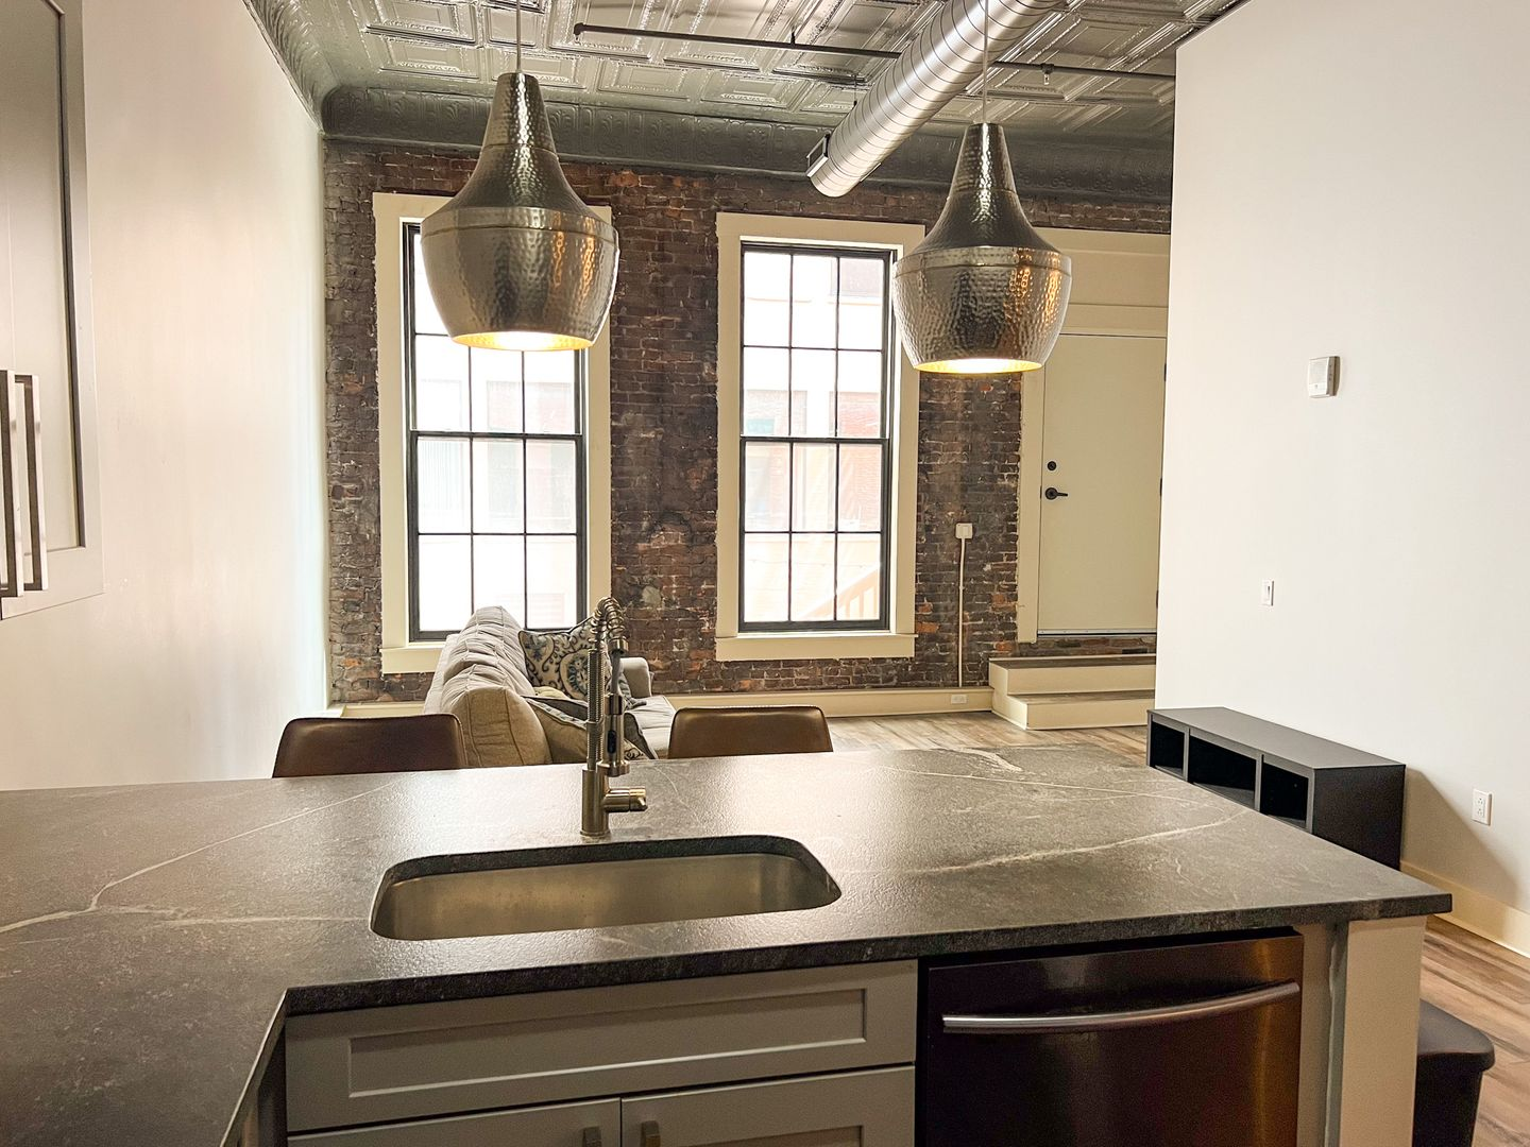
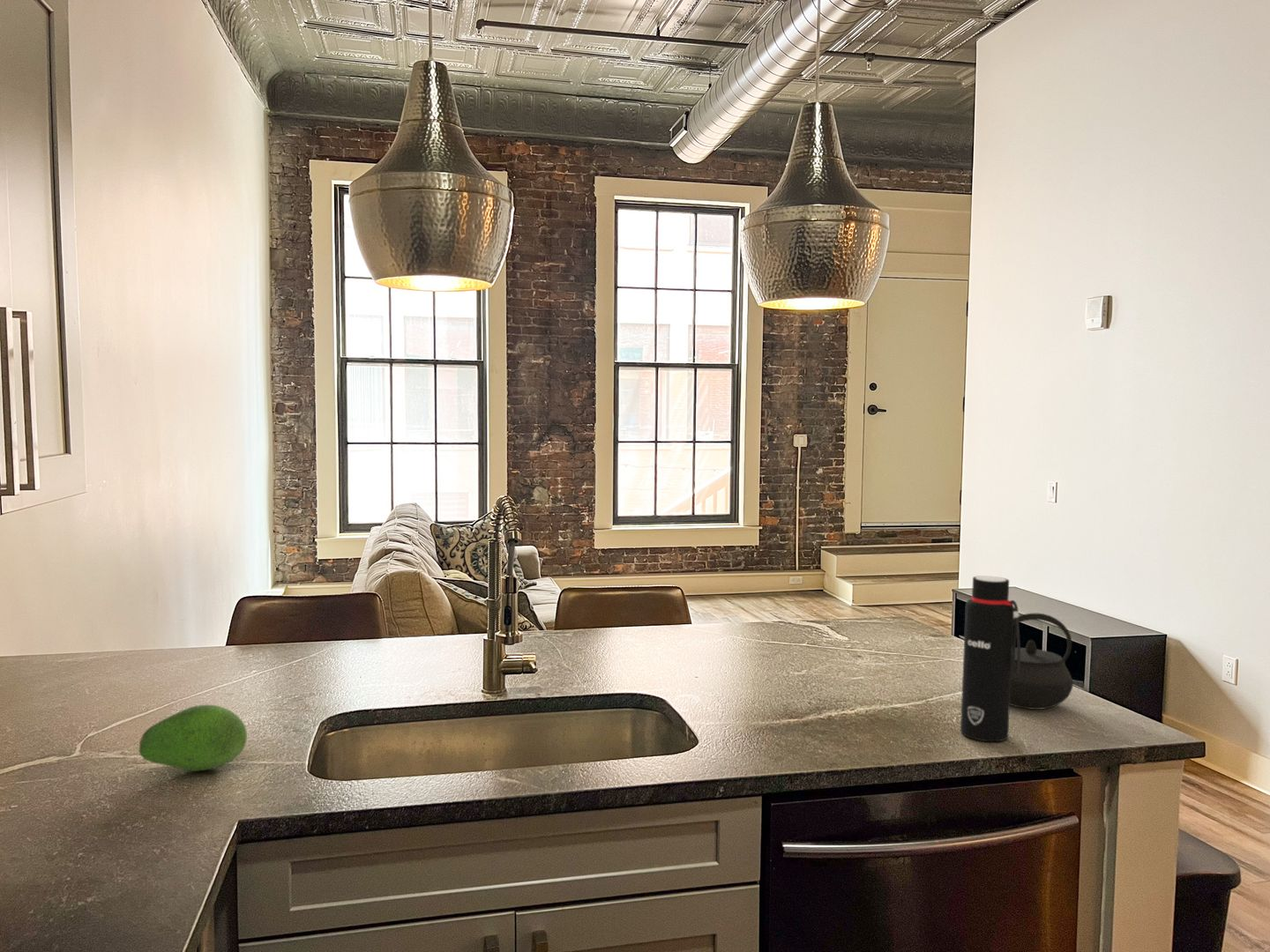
+ water bottle [960,575,1021,742]
+ kettle [1010,613,1074,710]
+ fruit [138,704,248,772]
